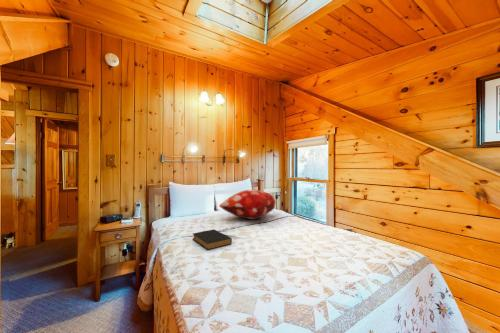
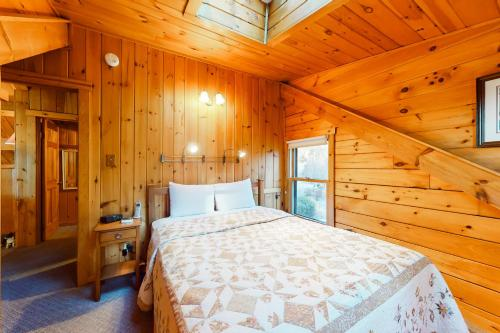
- decorative pillow [218,189,277,220]
- hardback book [192,229,233,251]
